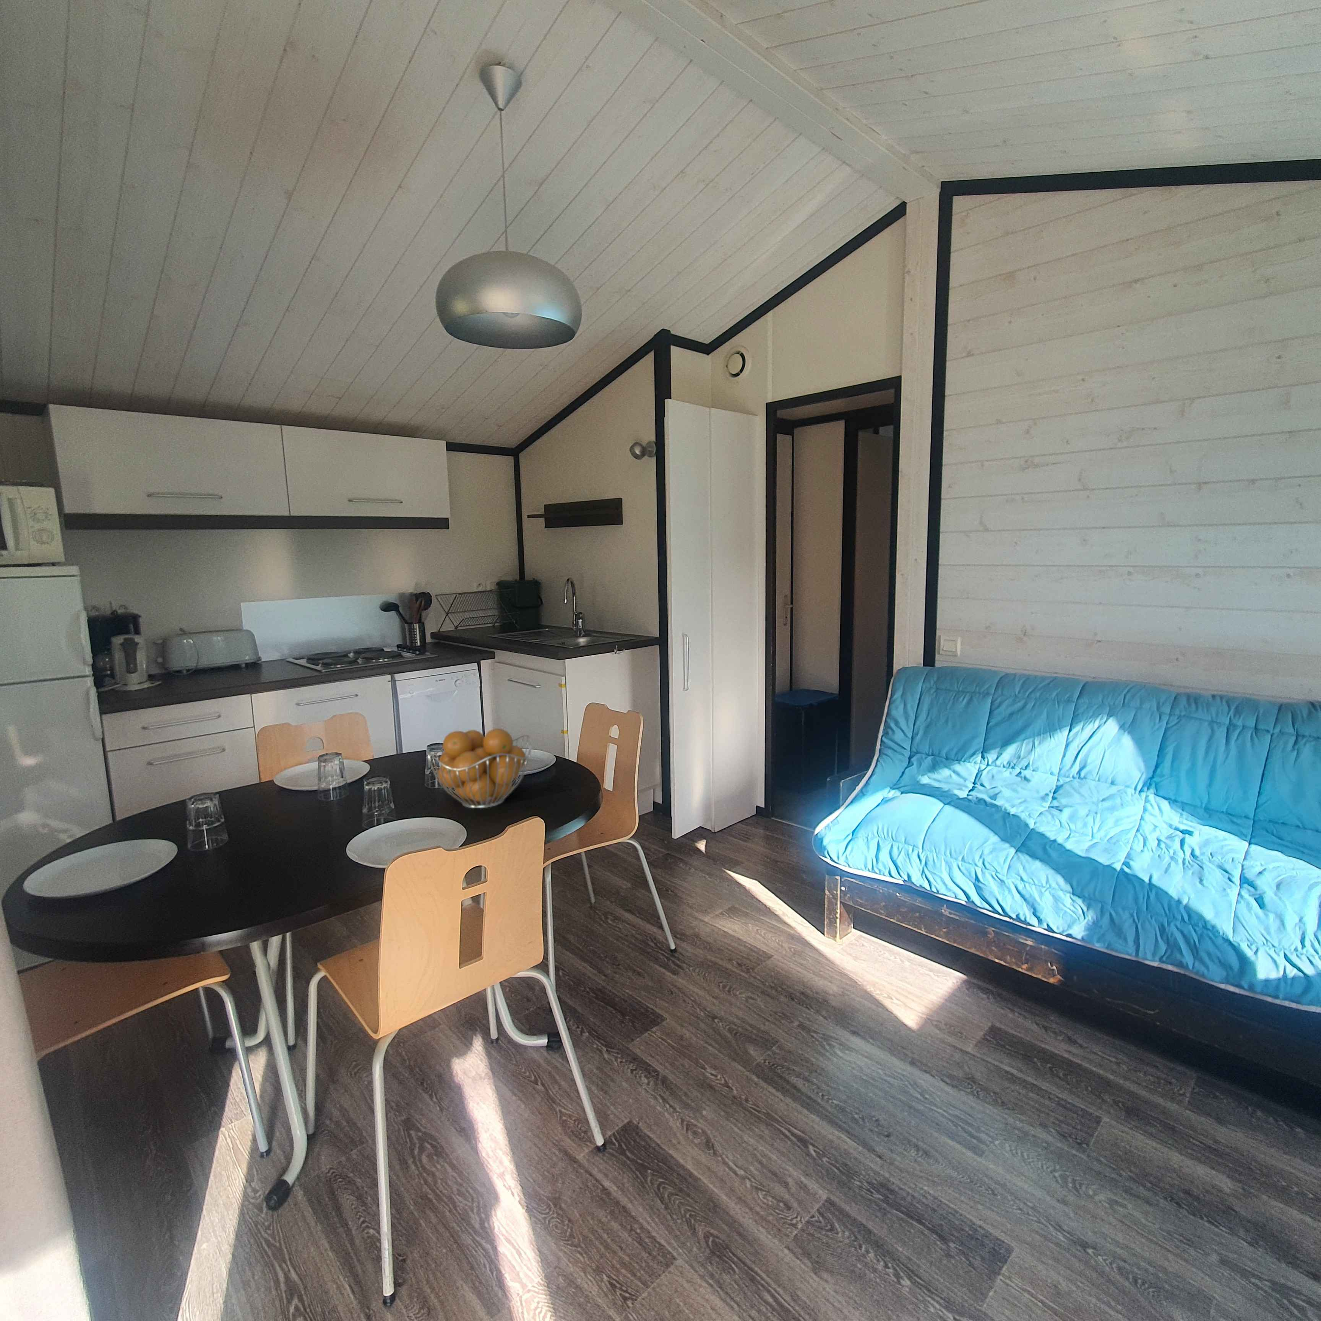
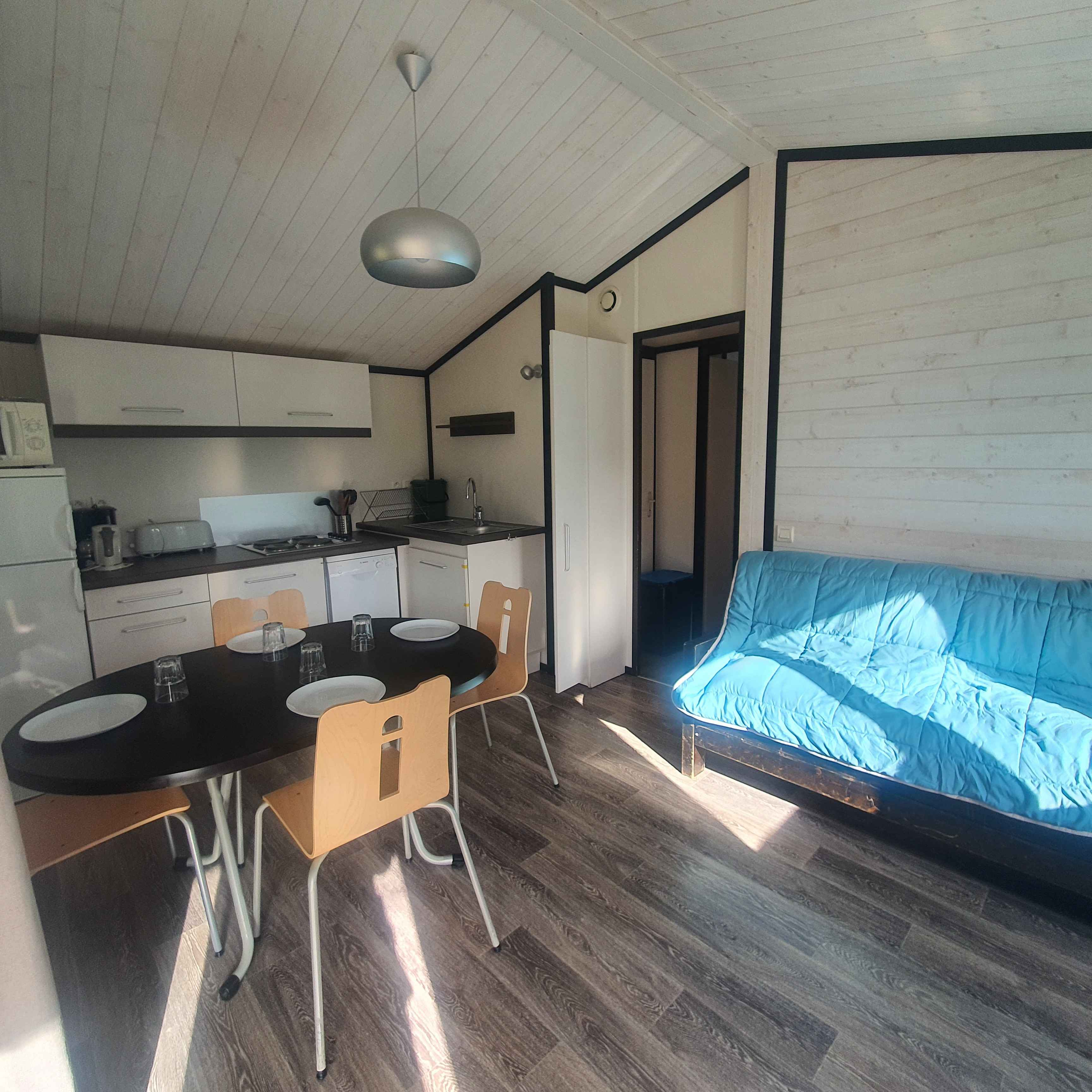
- fruit basket [426,728,532,809]
